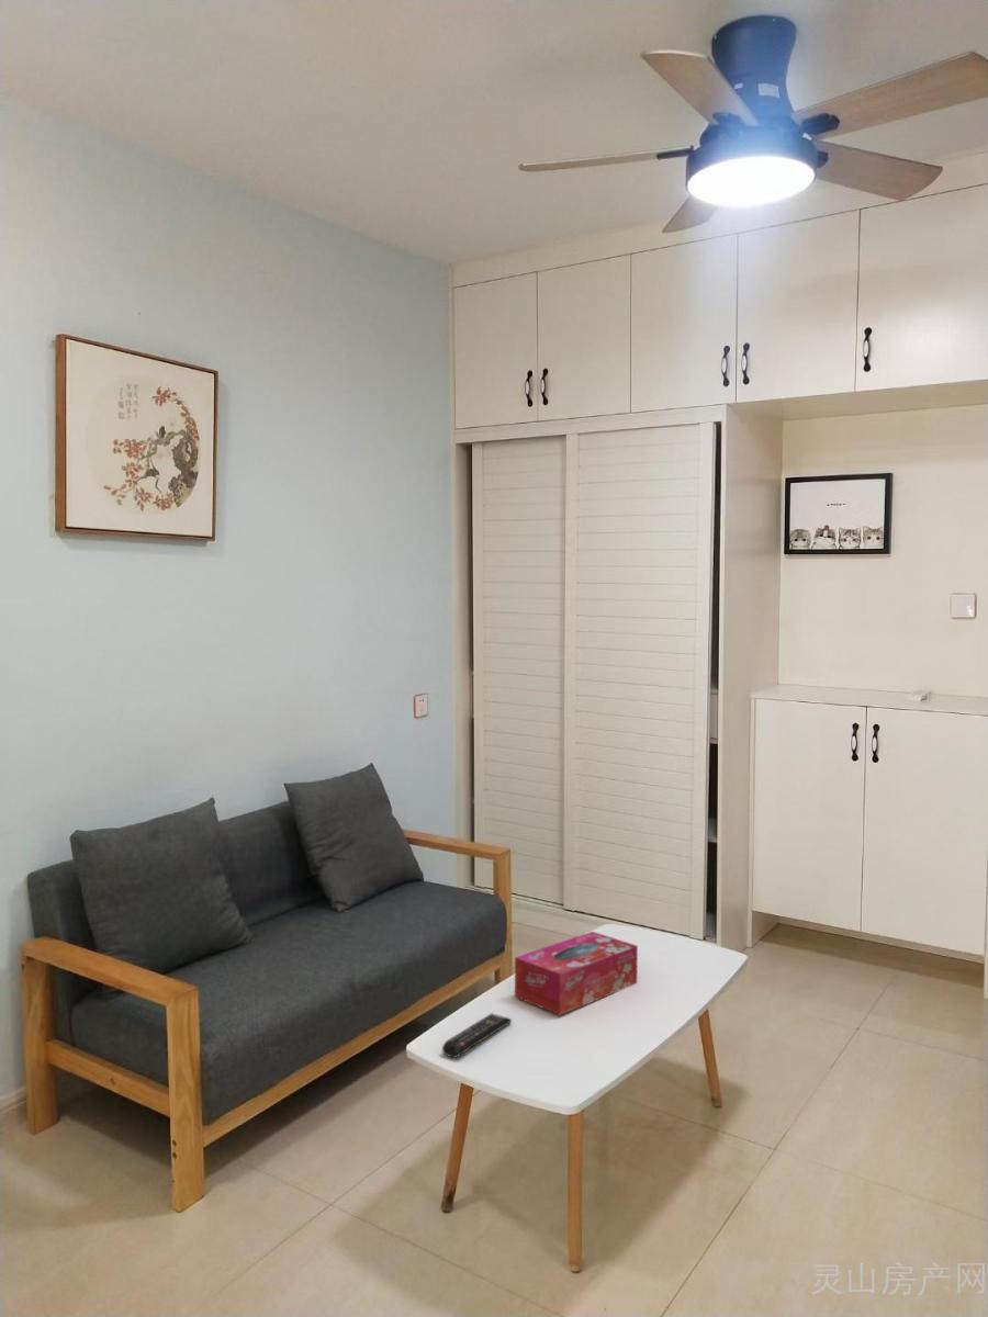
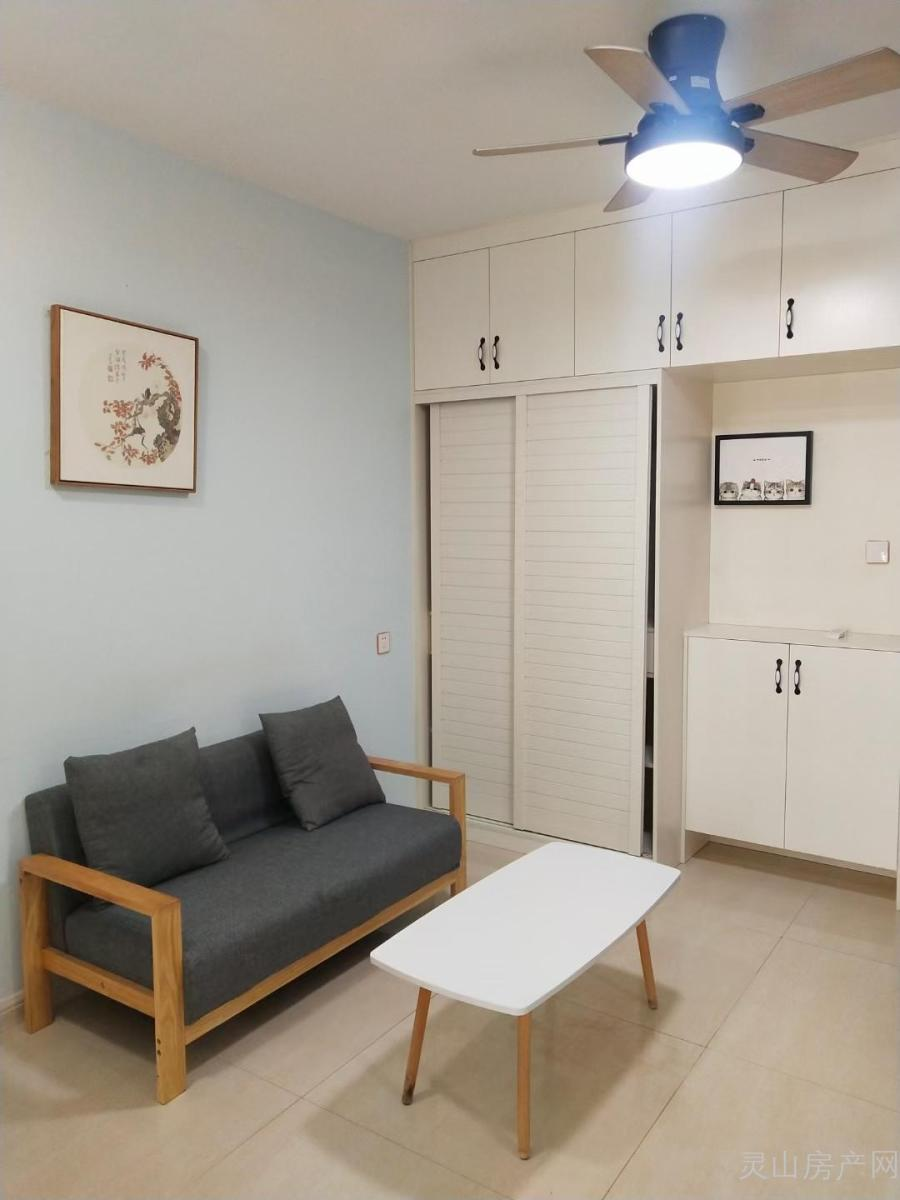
- tissue box [514,931,639,1016]
- remote control [441,1012,513,1059]
